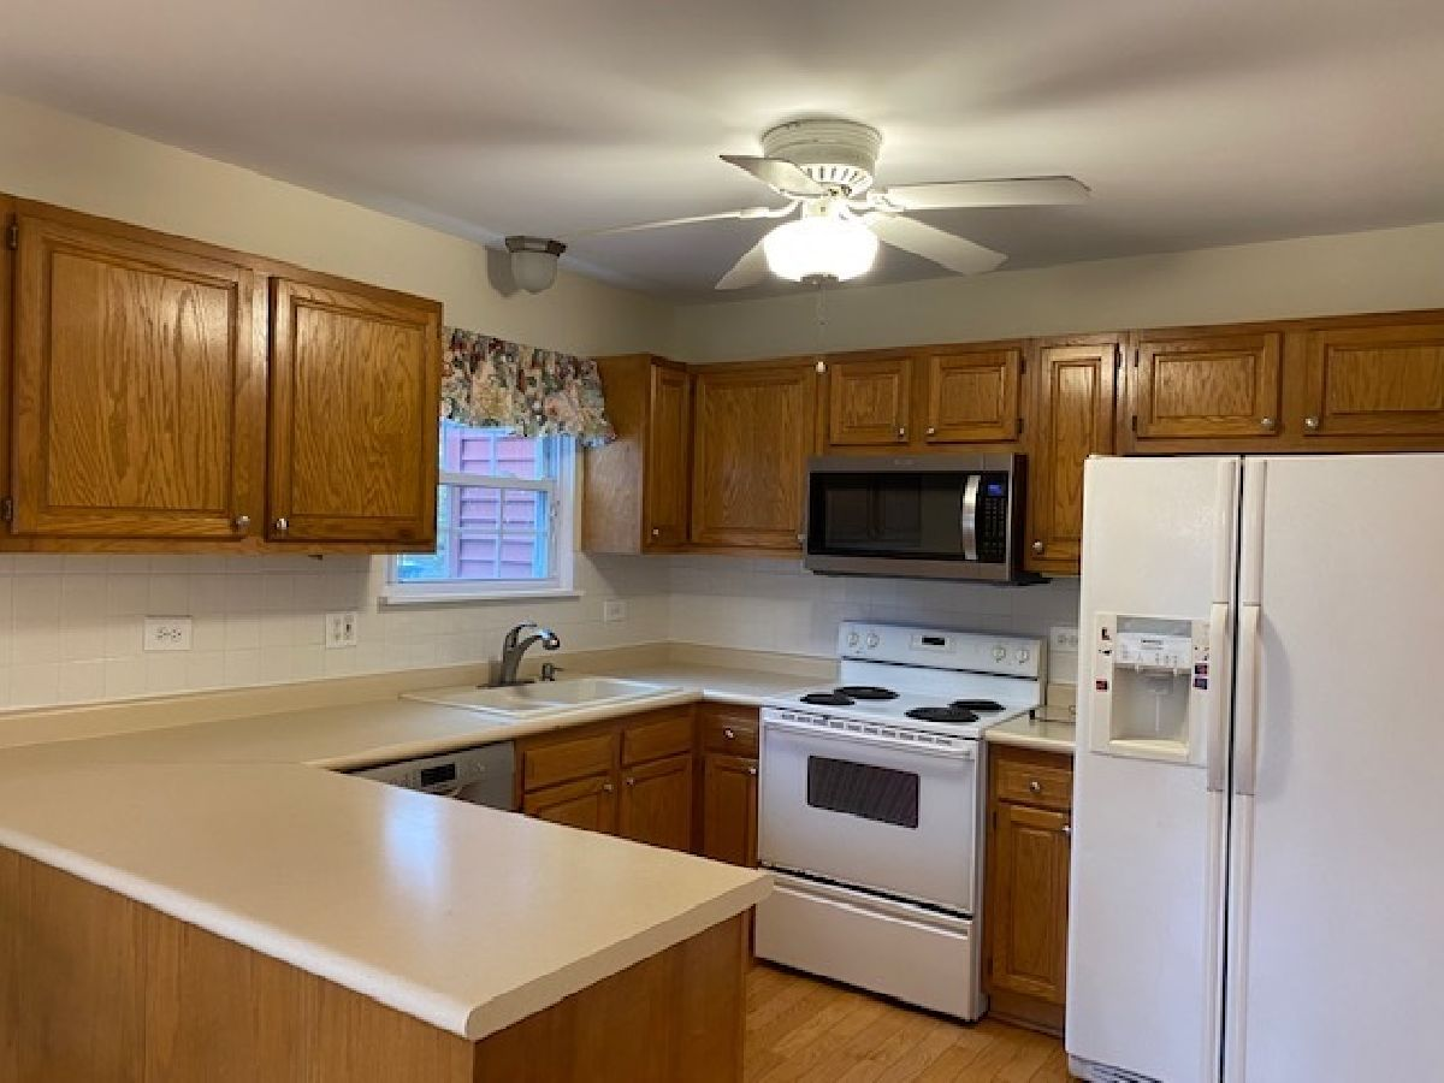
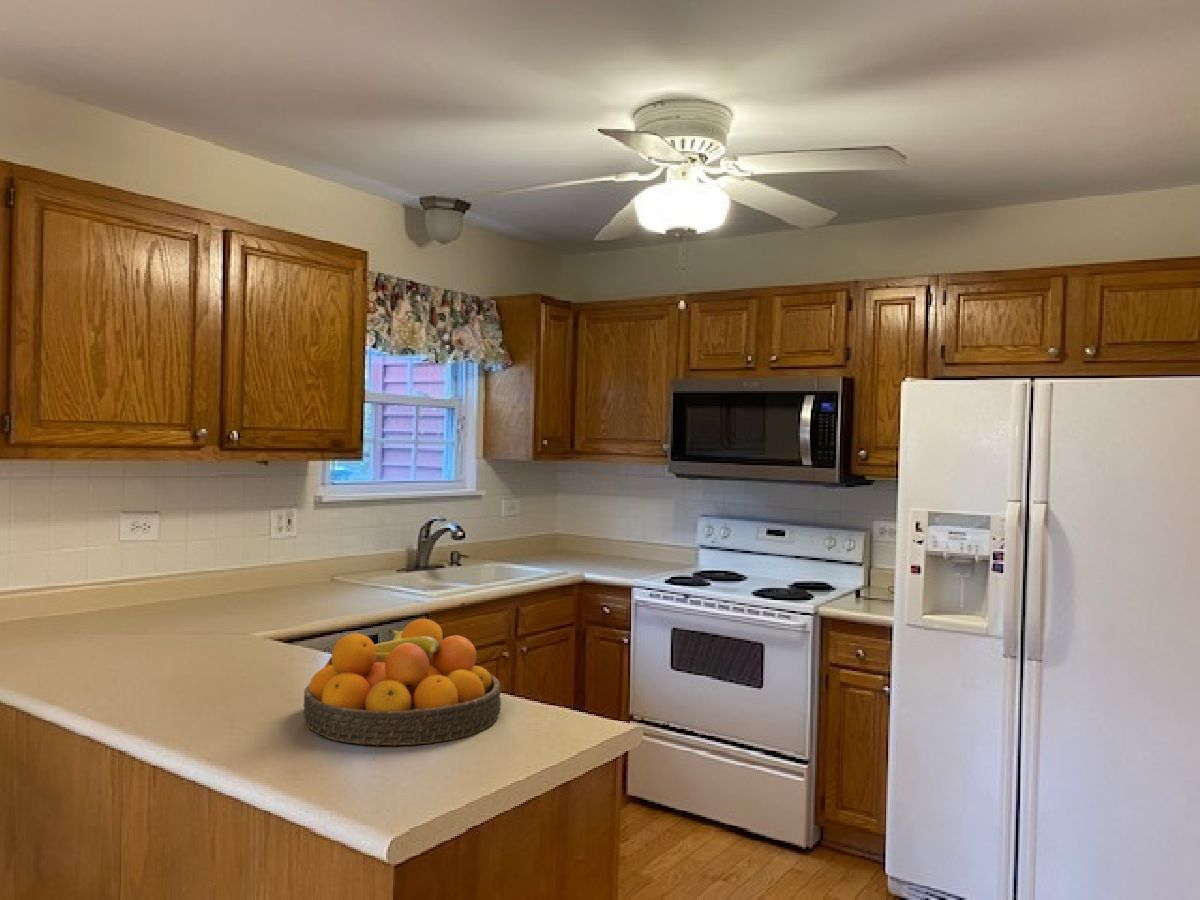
+ fruit bowl [302,618,502,747]
